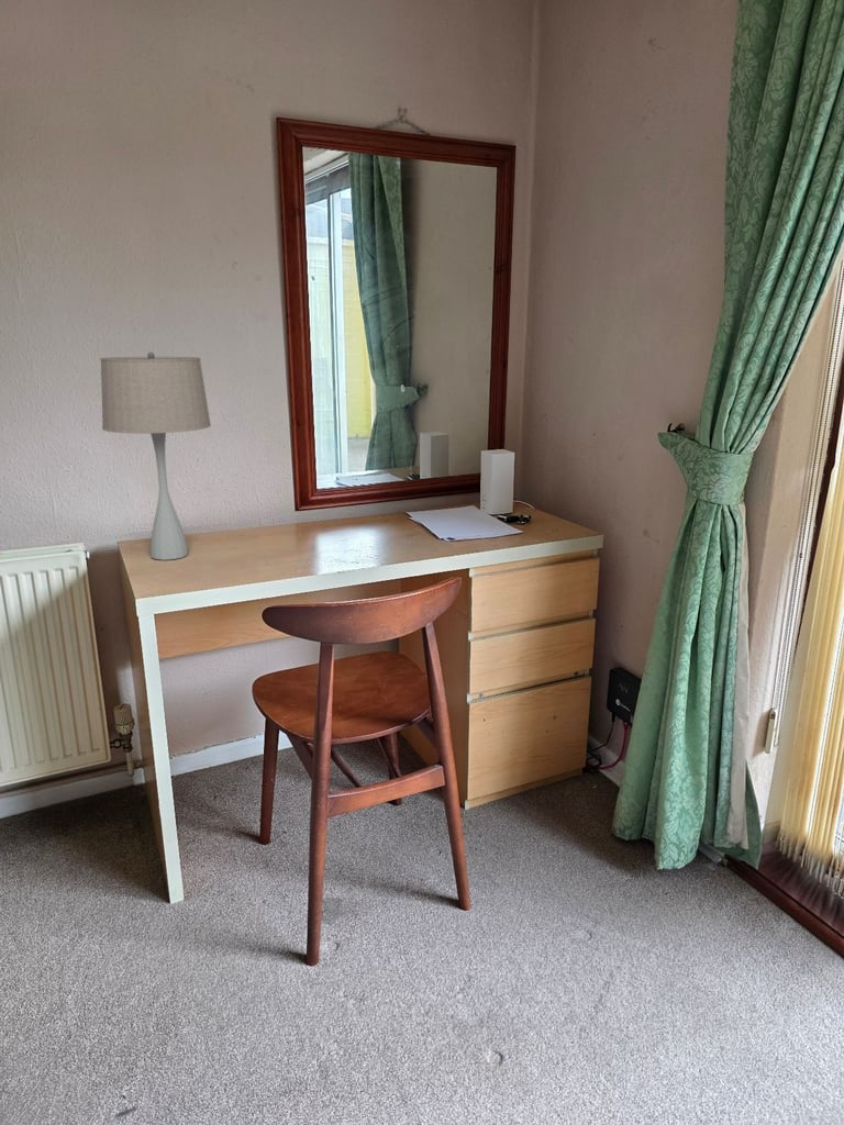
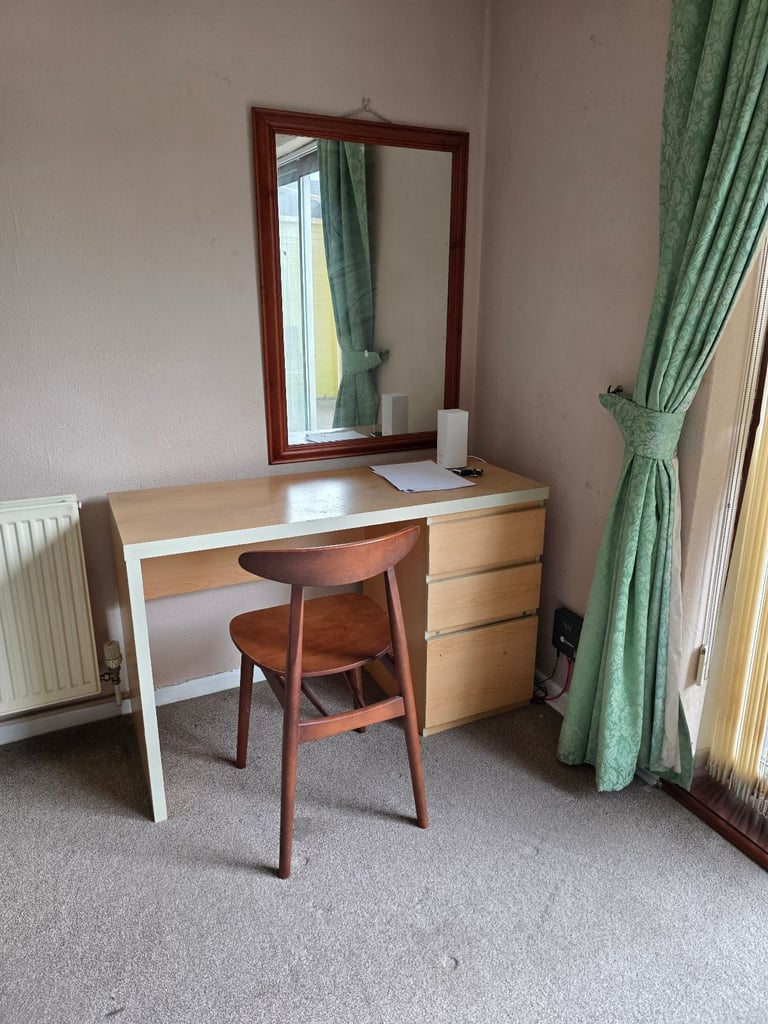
- table lamp [99,350,212,561]
